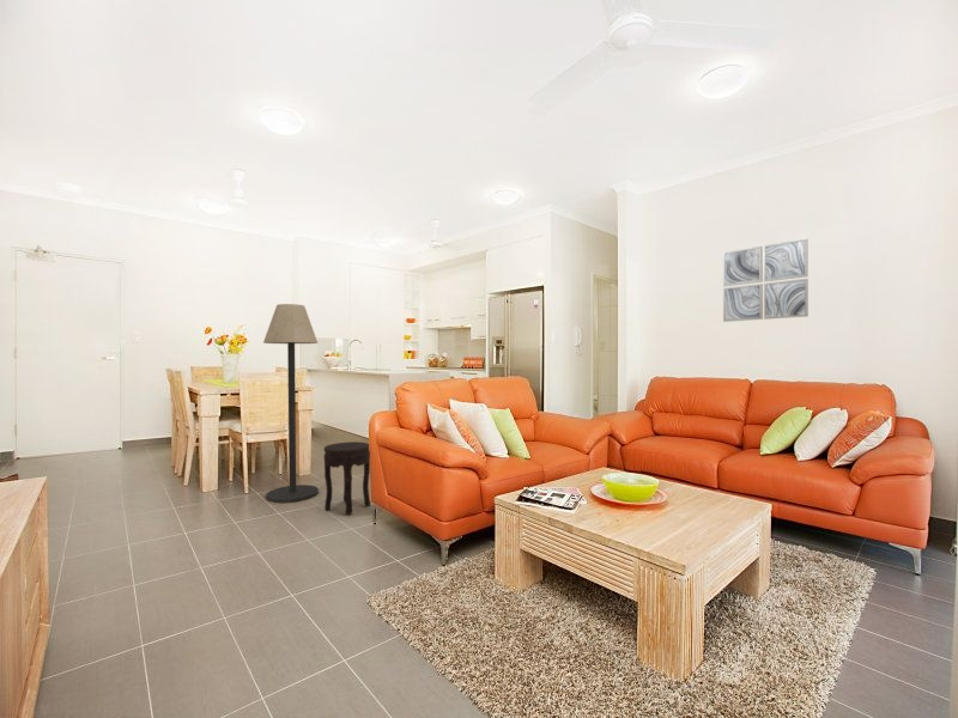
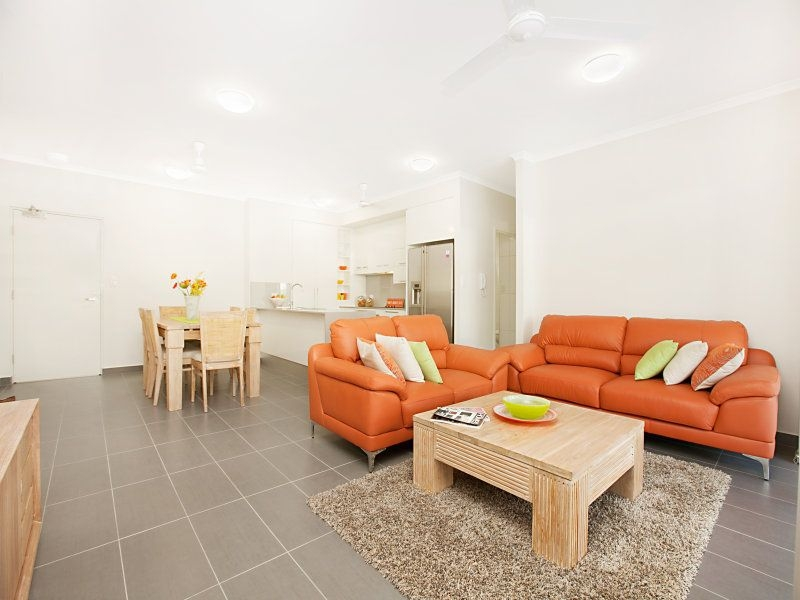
- side table [322,440,371,516]
- floor lamp [262,303,320,504]
- wall art [722,237,810,323]
